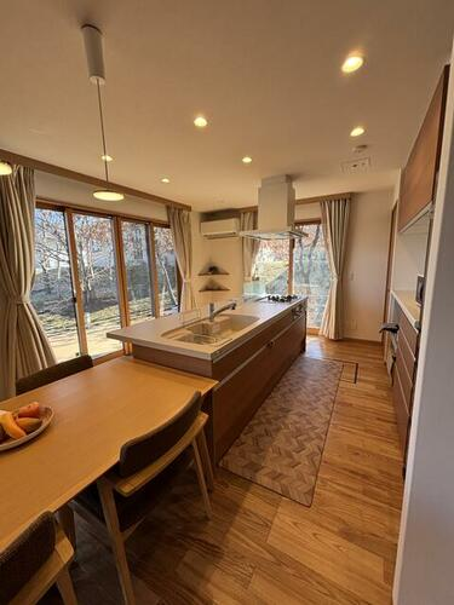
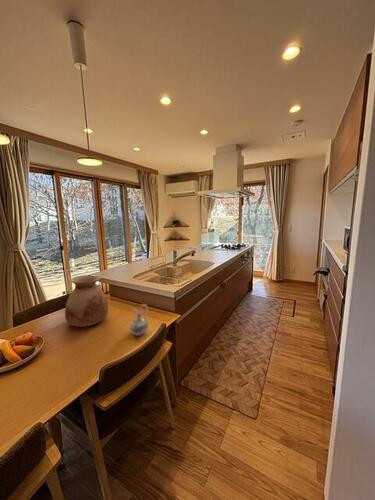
+ ceramic pitcher [129,303,149,336]
+ vase [64,274,110,328]
